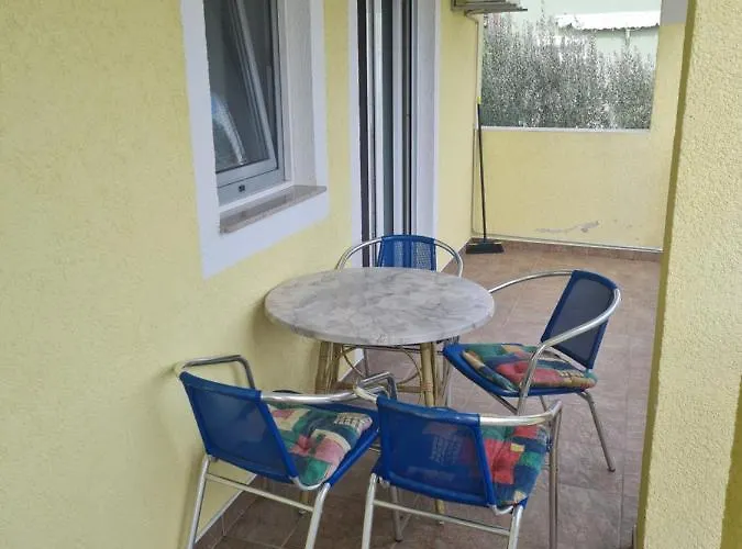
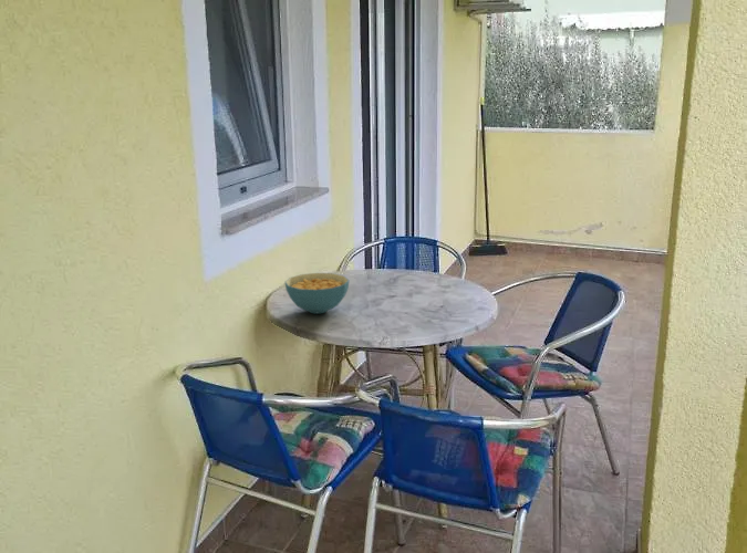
+ cereal bowl [283,272,350,315]
